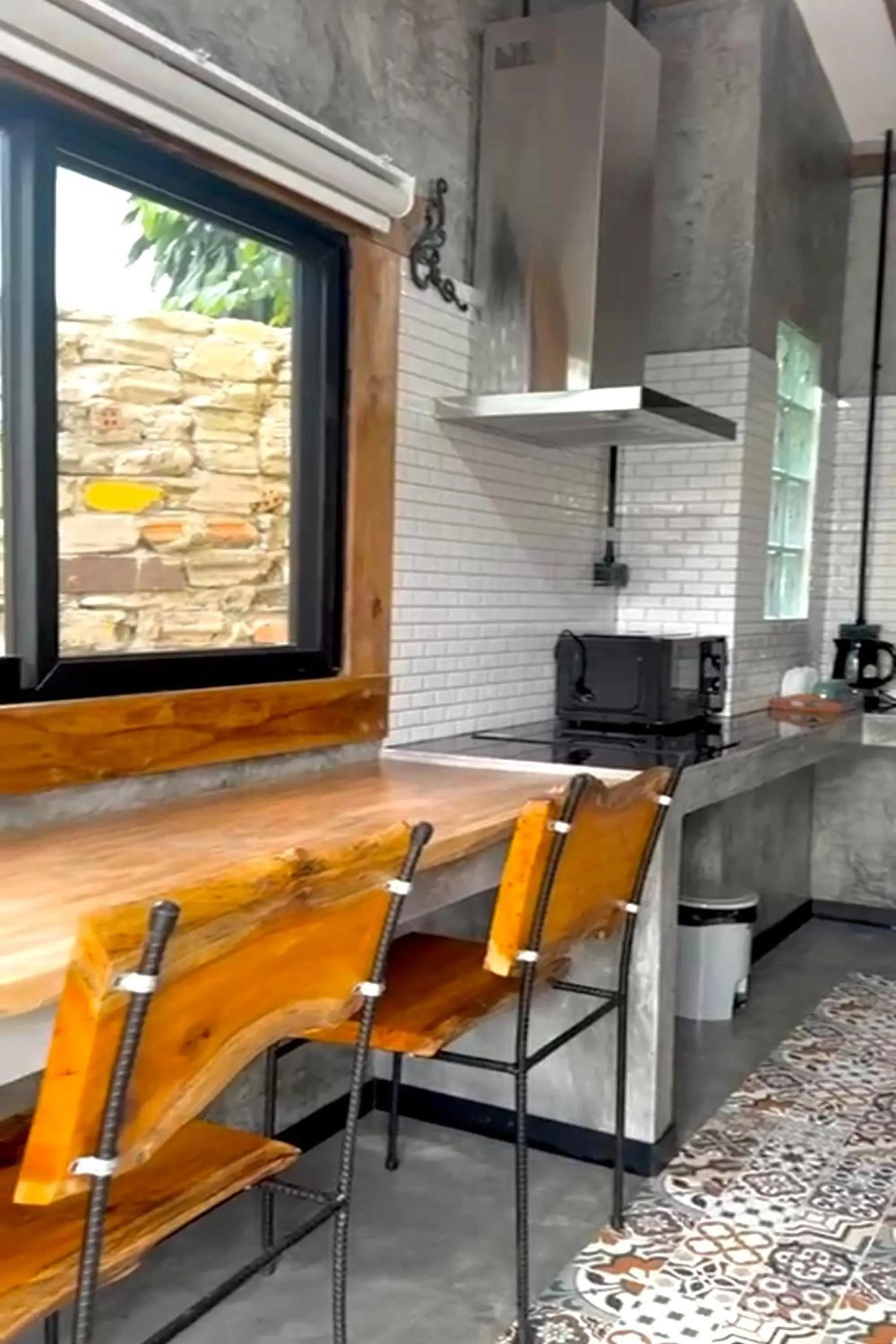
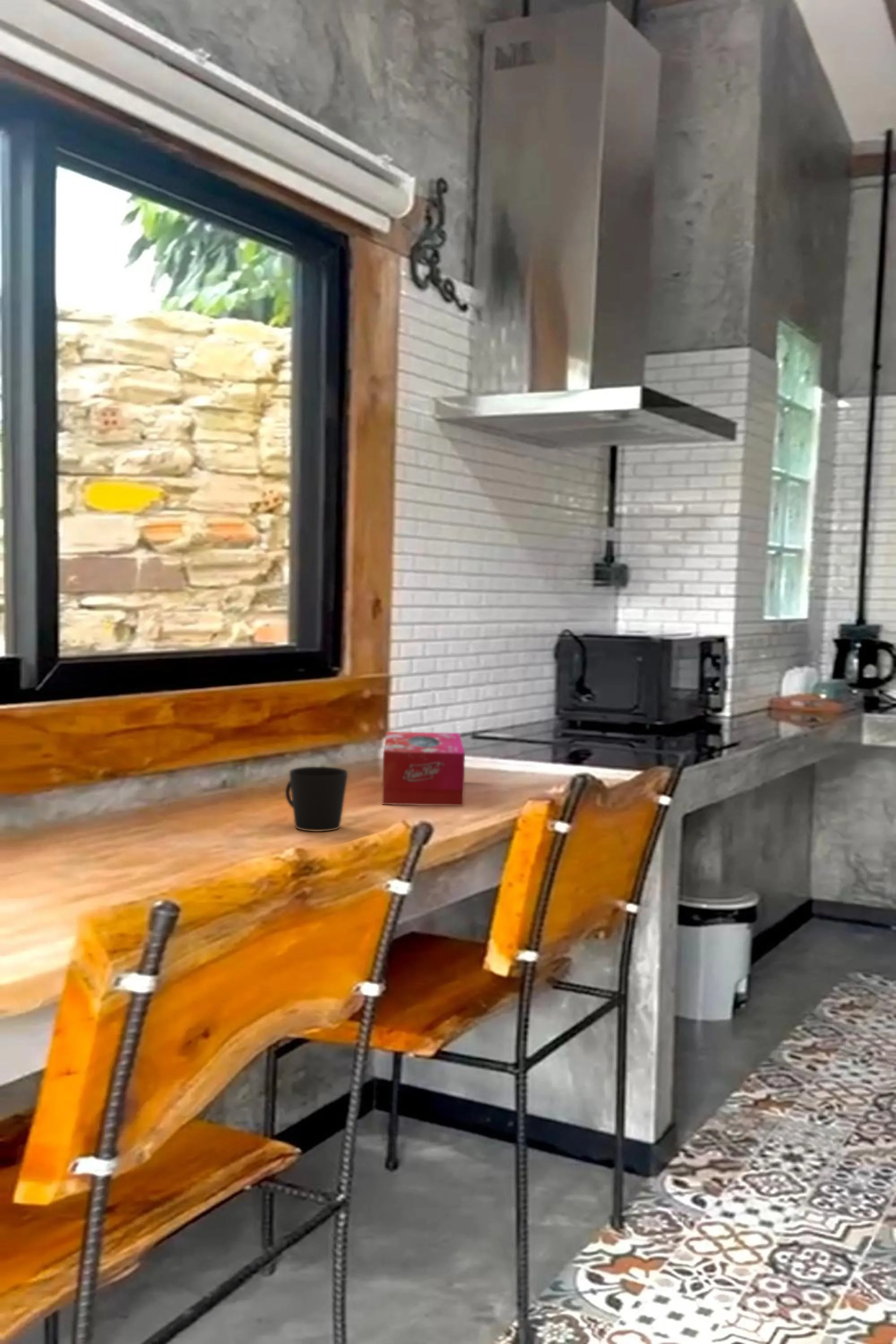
+ cup [285,766,348,832]
+ tissue box [382,731,465,806]
